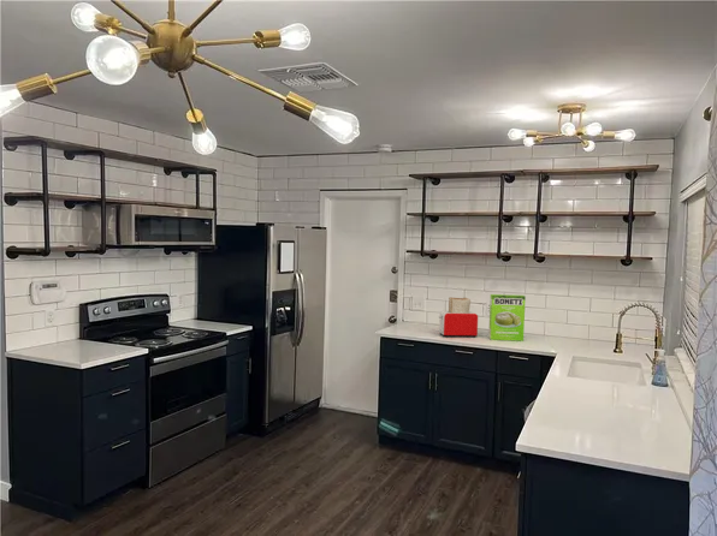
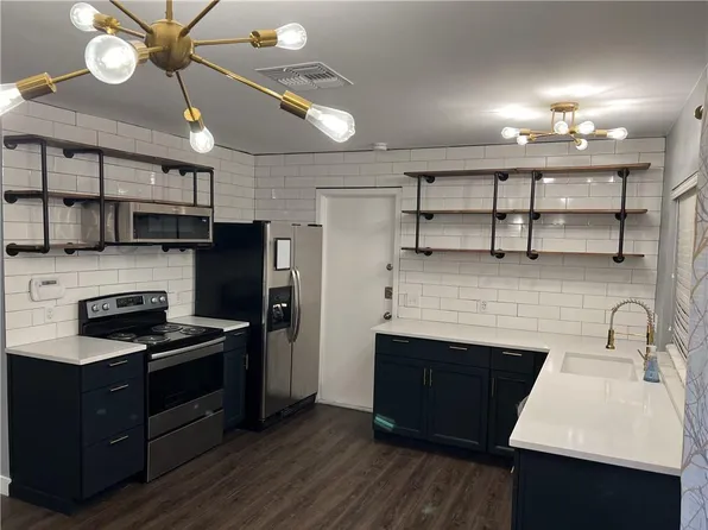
- toaster [438,297,479,338]
- cake mix box [487,293,527,343]
